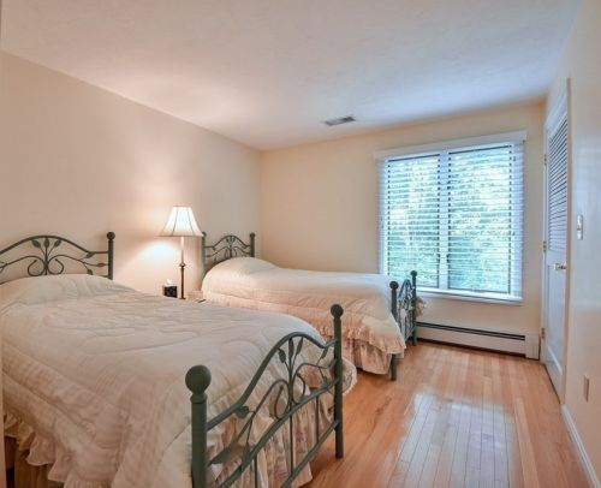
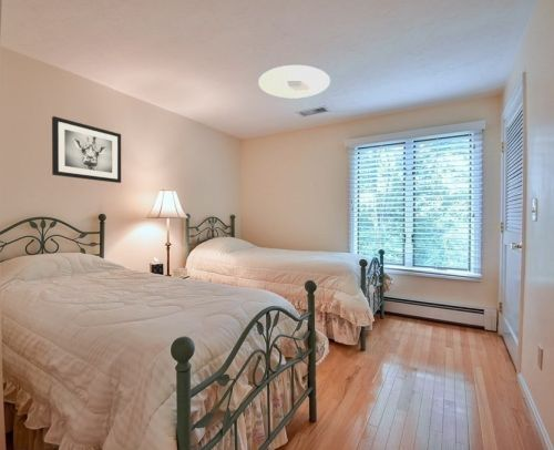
+ wall art [51,115,122,184]
+ ceiling light [257,64,331,99]
